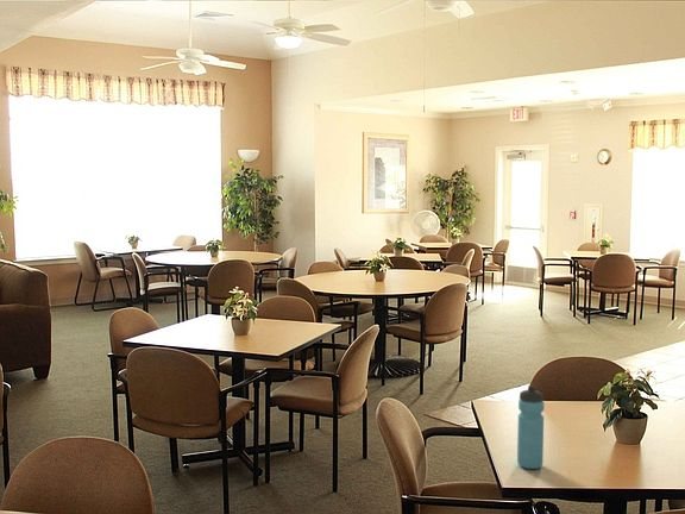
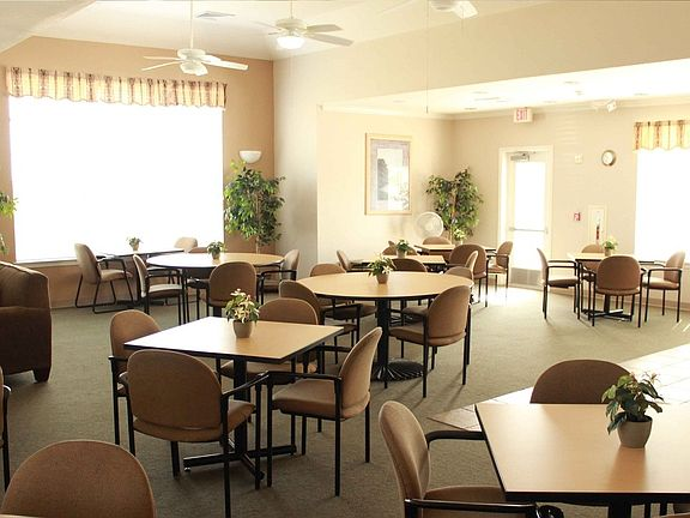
- water bottle [516,384,545,470]
